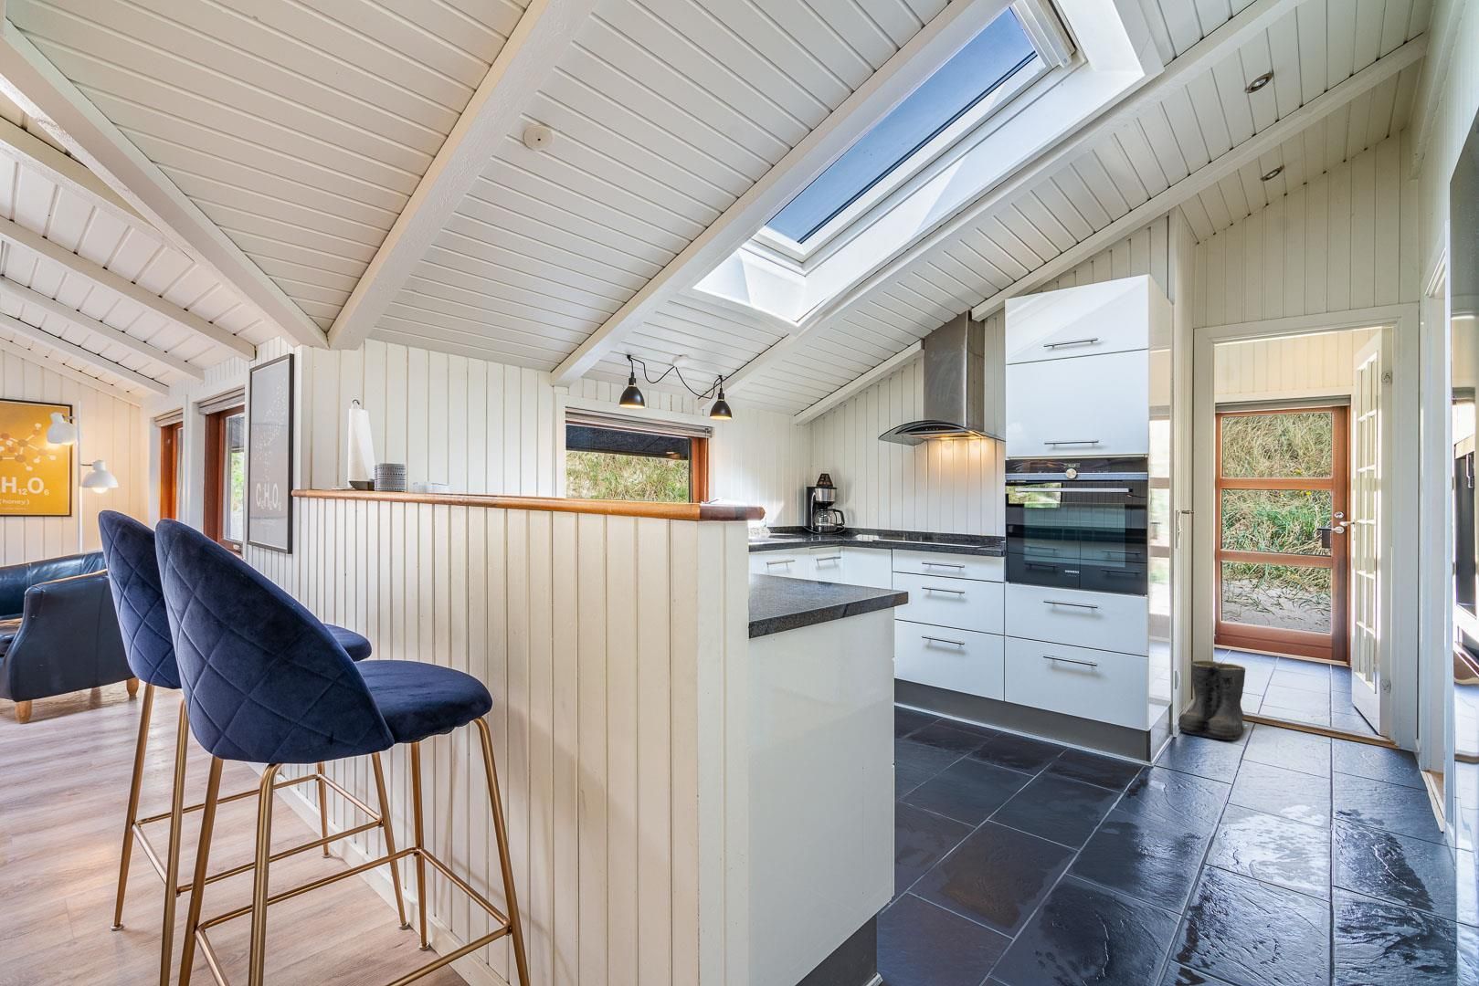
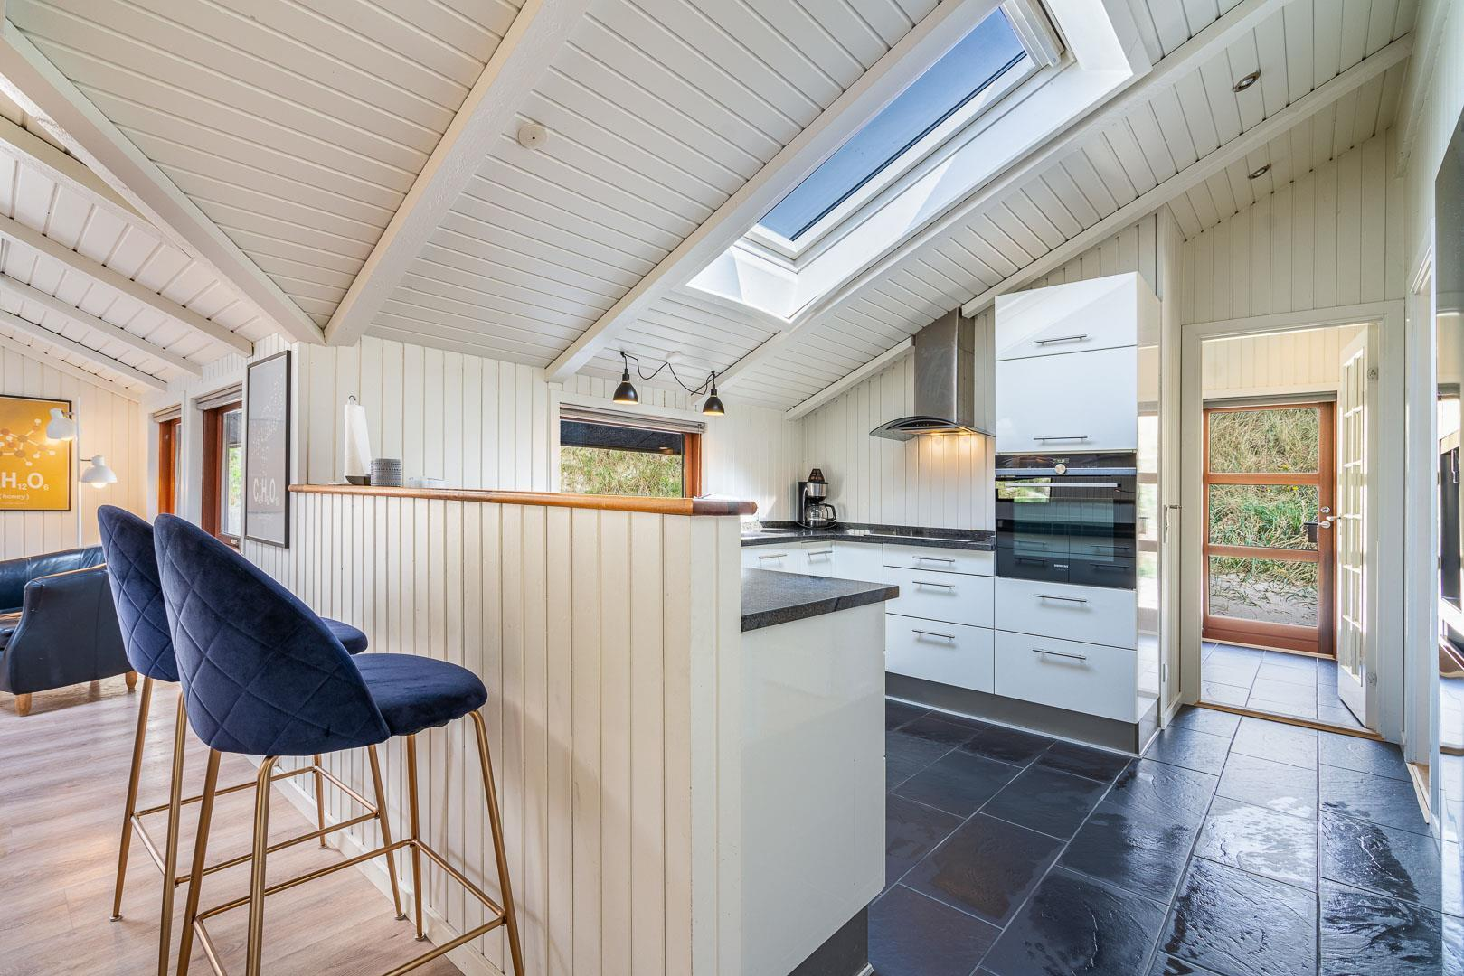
- boots [1177,660,1247,742]
